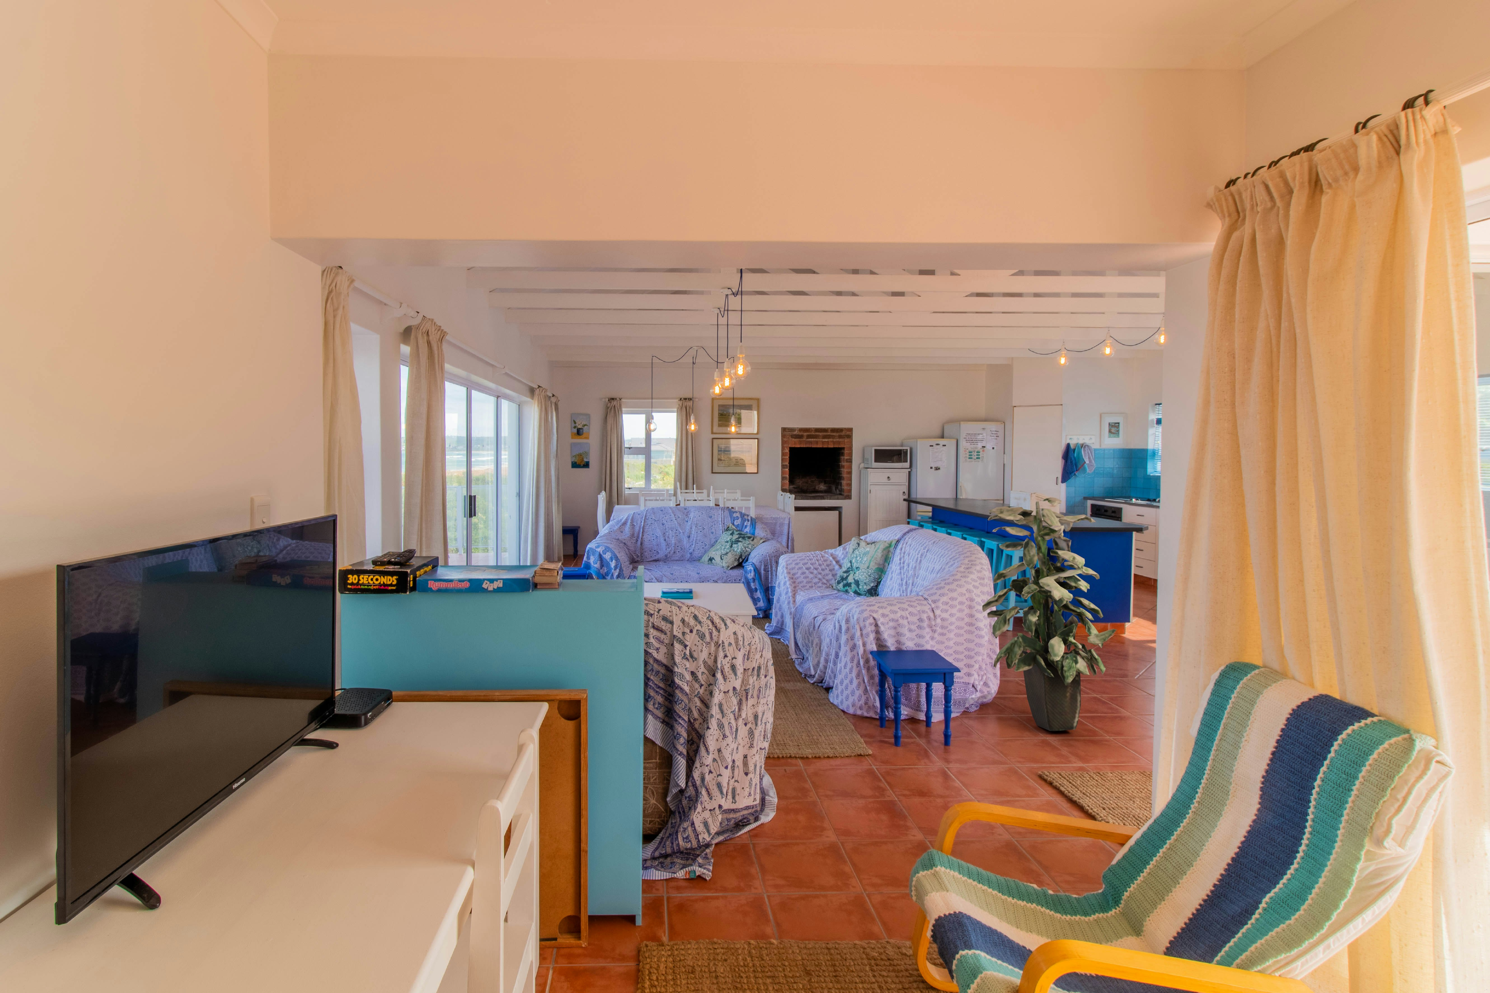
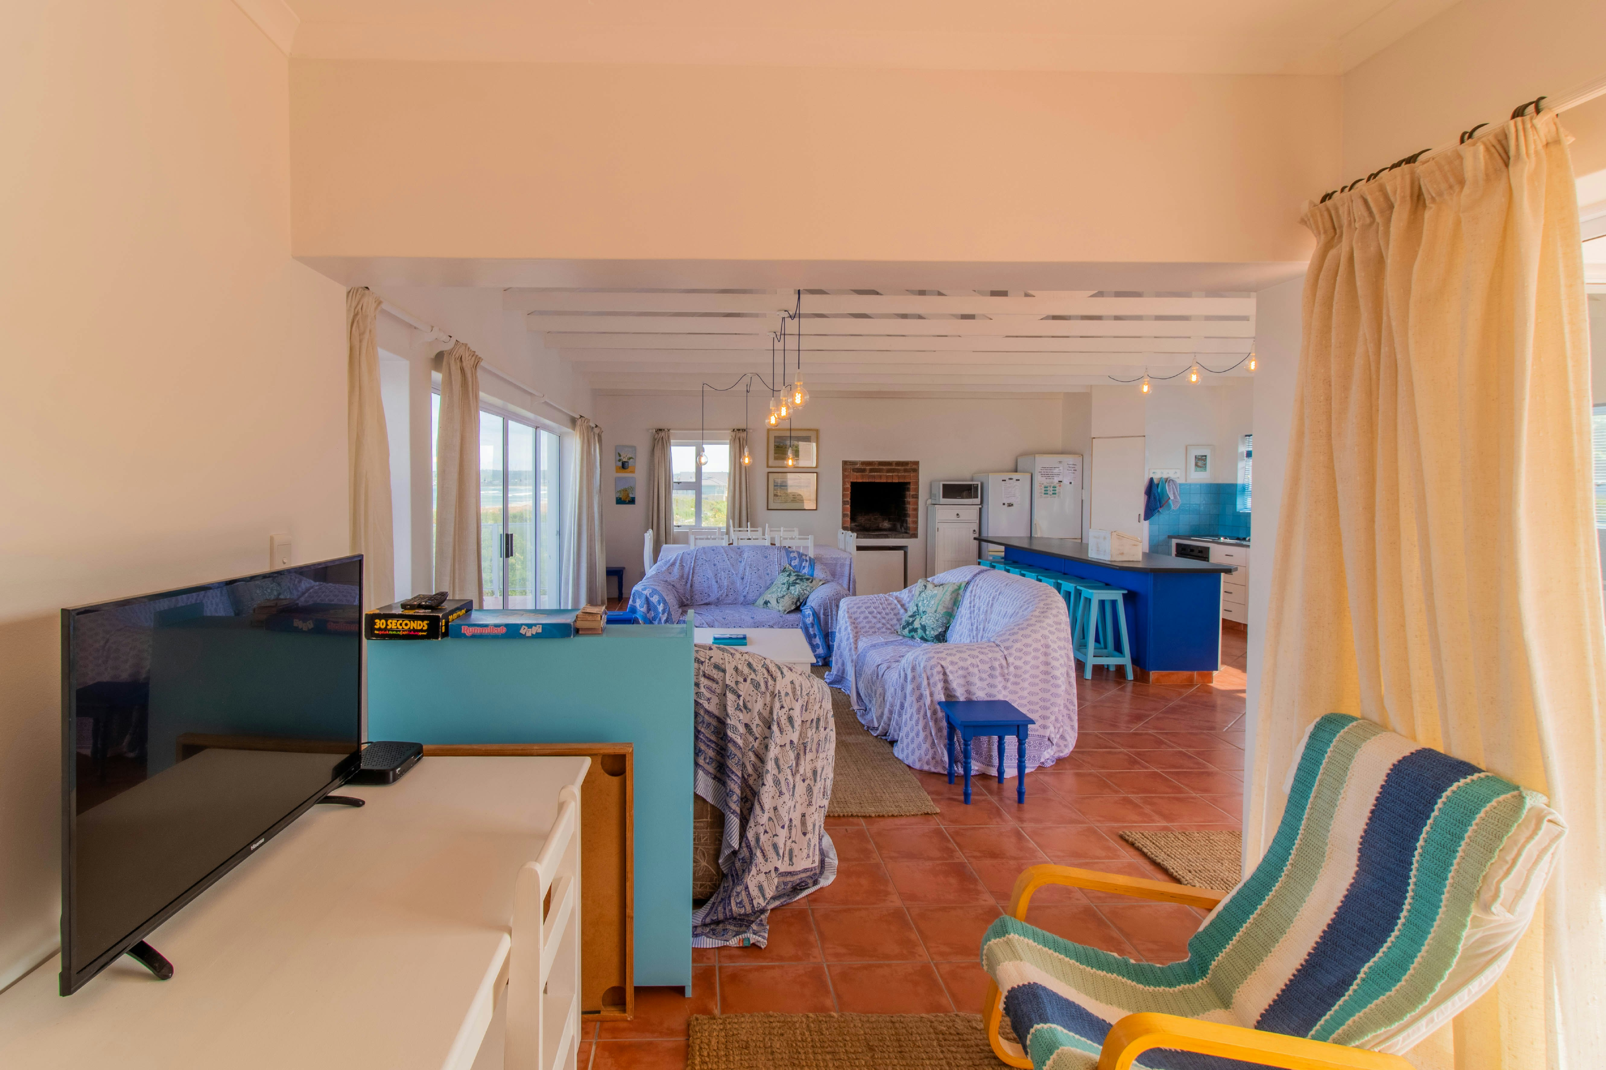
- indoor plant [982,496,1118,731]
